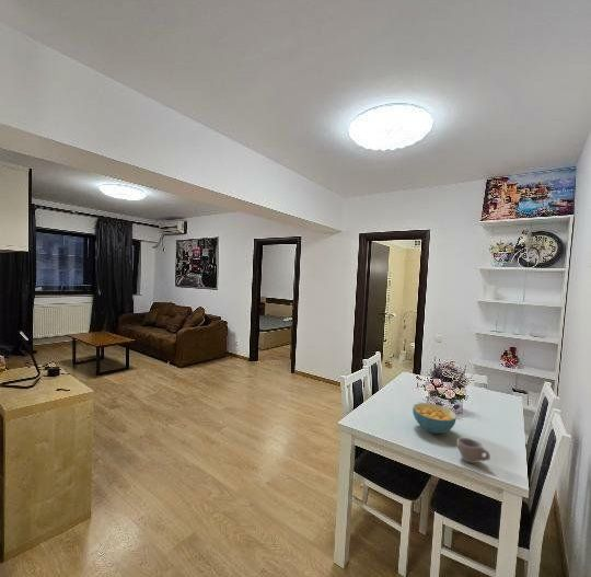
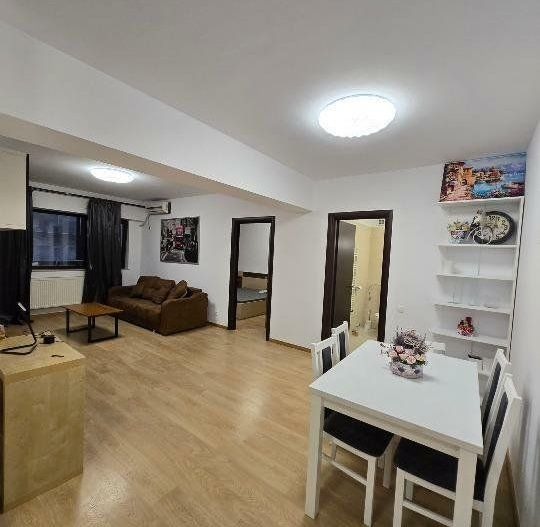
- cereal bowl [412,402,457,435]
- cup [455,437,491,464]
